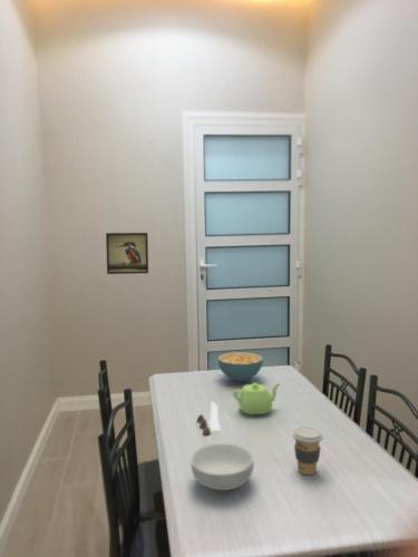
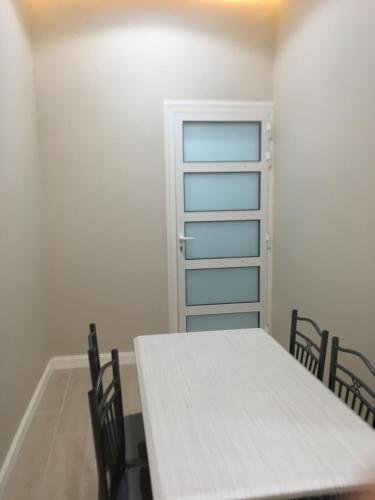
- cereal bowl [189,442,255,491]
- salt and pepper shaker set [195,401,222,436]
- teapot [232,382,282,417]
- cereal bowl [217,351,264,383]
- coffee cup [291,426,324,476]
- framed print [105,232,149,275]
